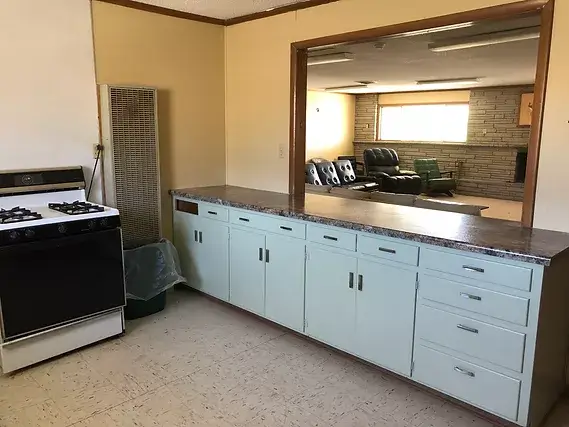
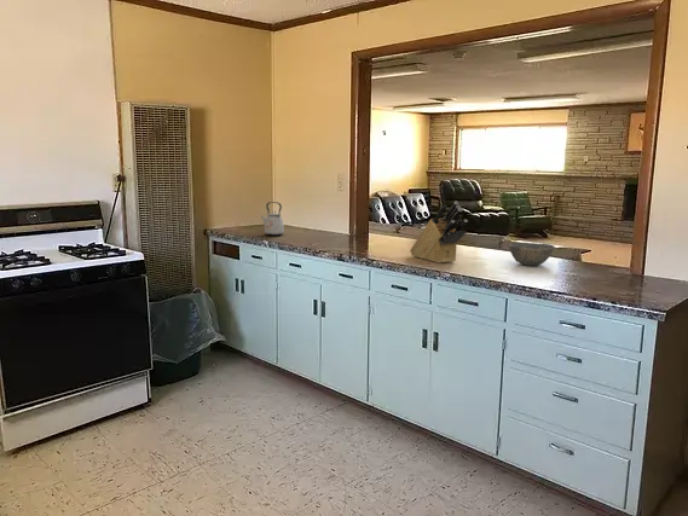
+ knife block [409,201,468,265]
+ bowl [508,242,556,267]
+ kettle [260,201,285,237]
